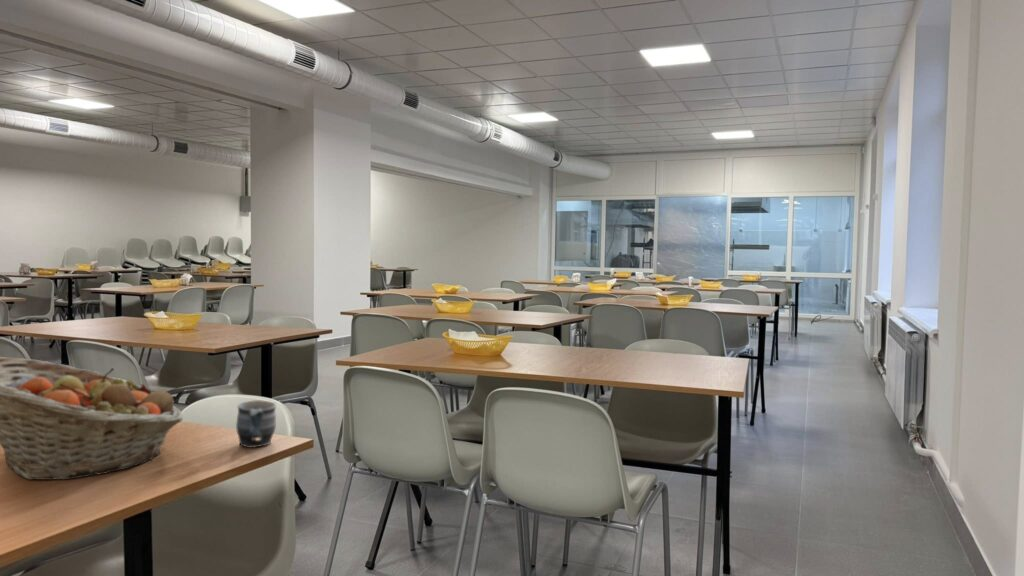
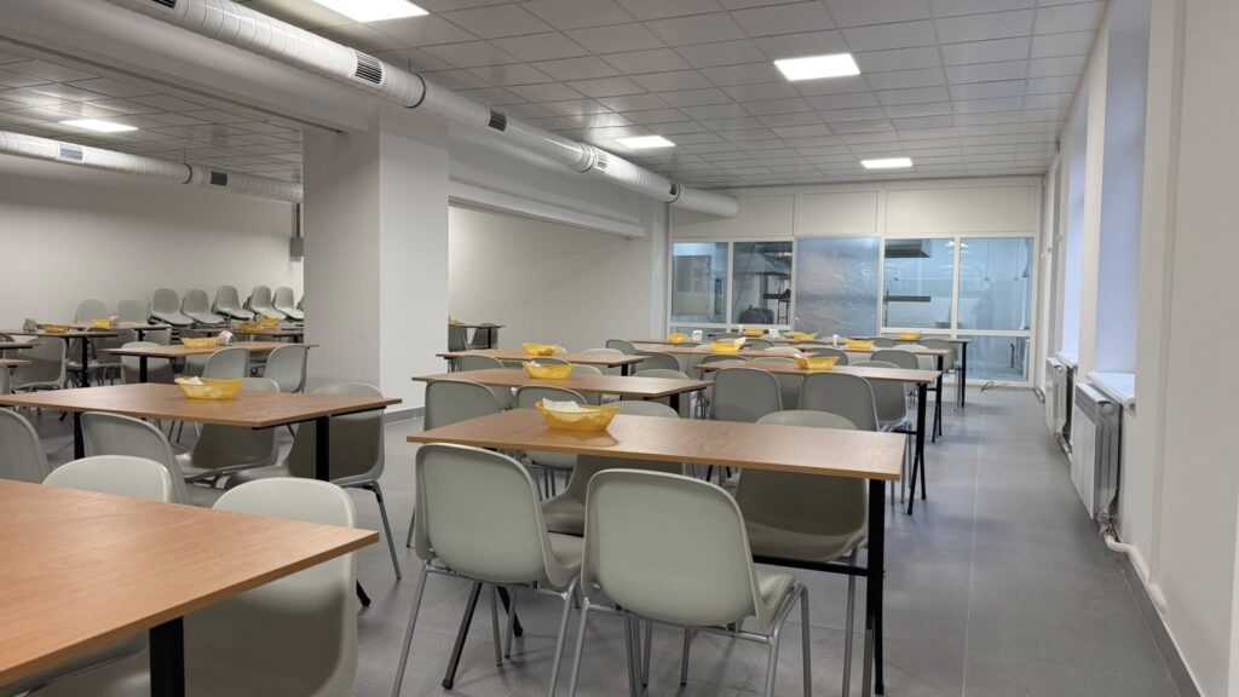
- fruit basket [0,356,184,481]
- mug [235,399,277,449]
